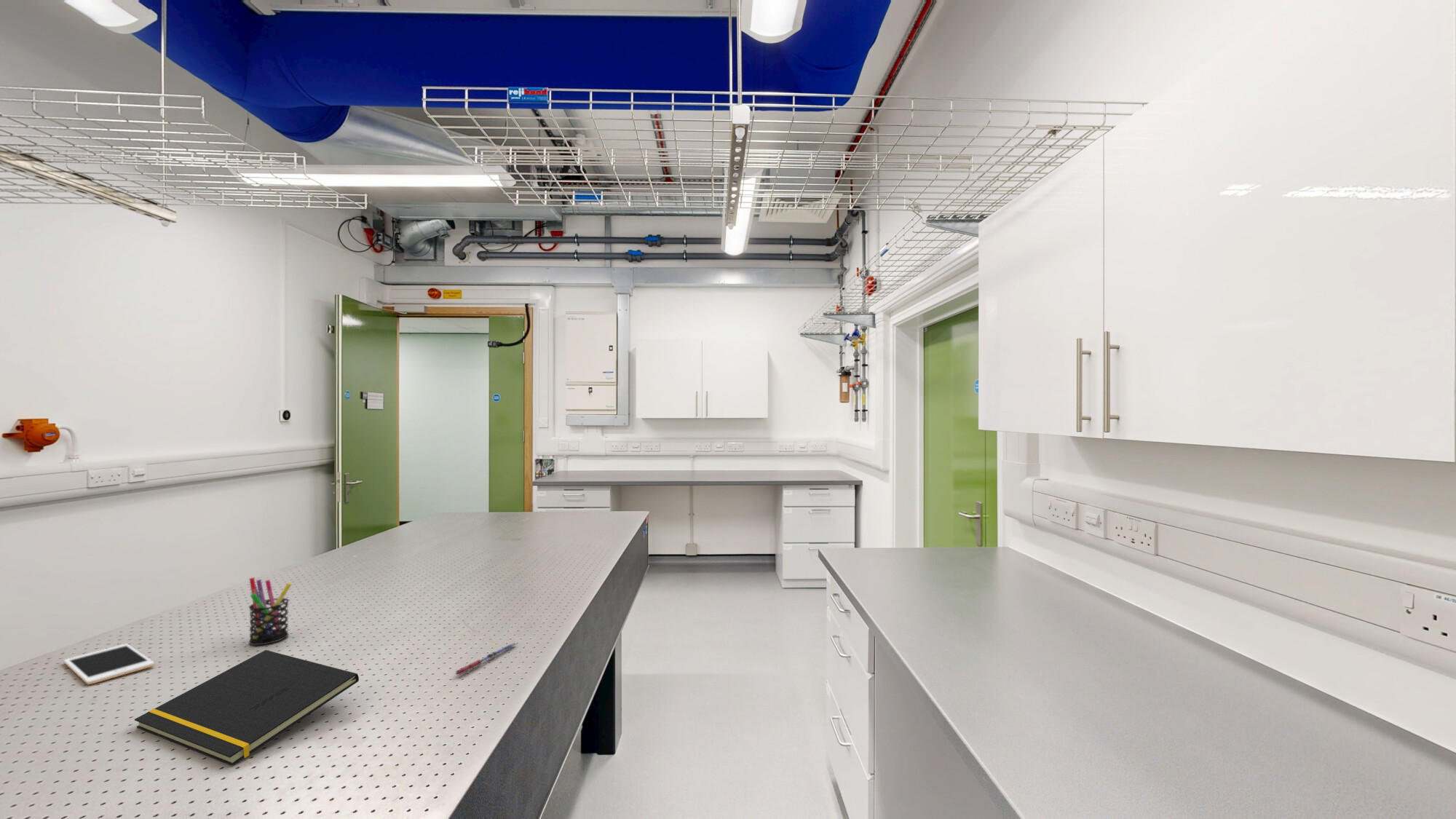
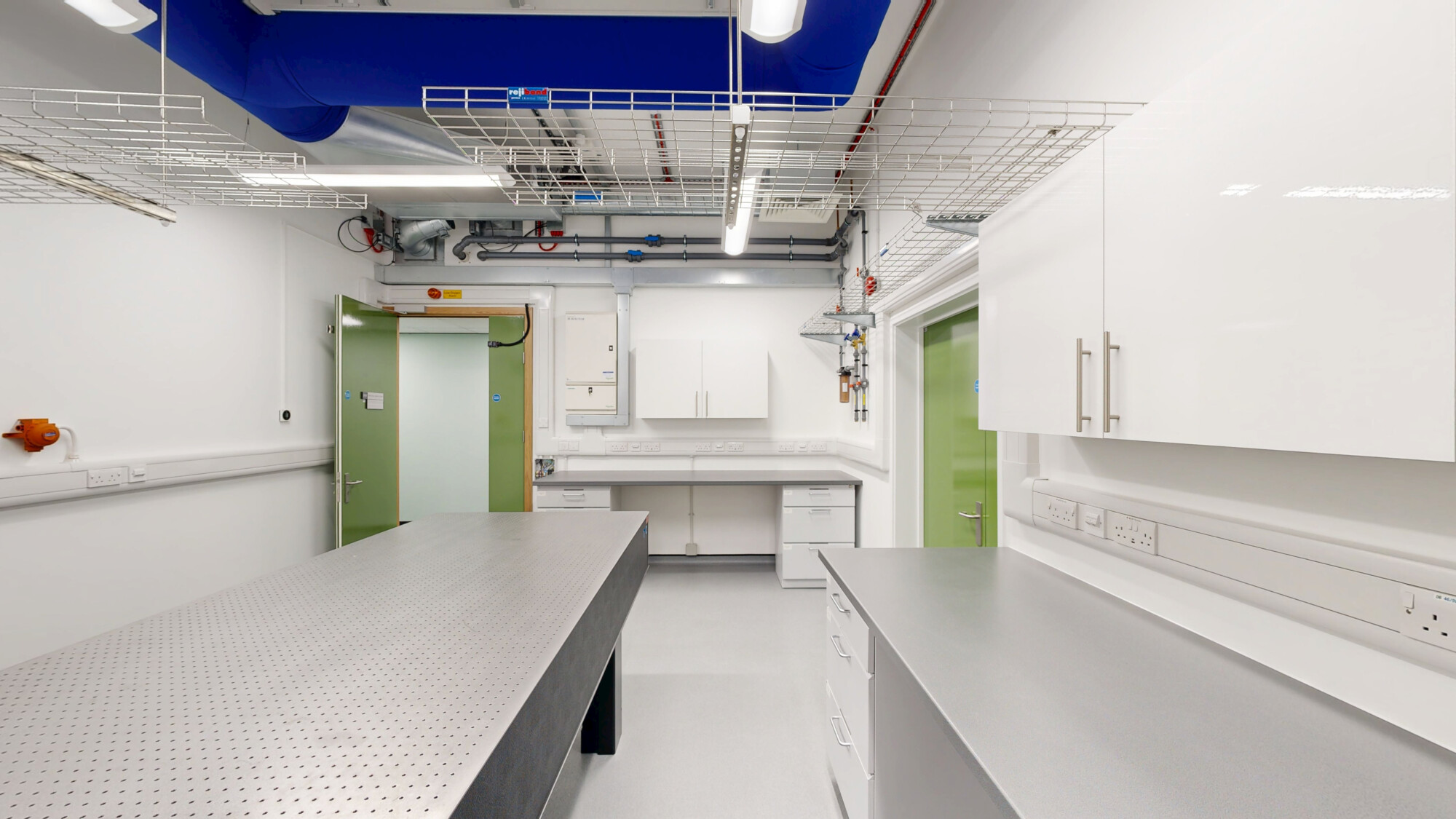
- cell phone [63,644,155,685]
- notepad [134,649,360,767]
- pen holder [248,577,293,646]
- pen [455,642,518,676]
